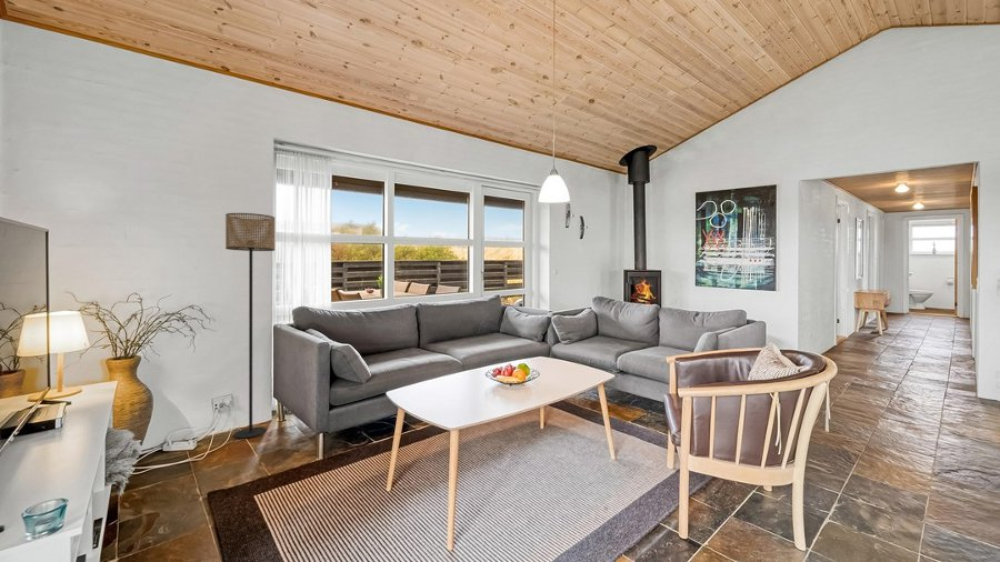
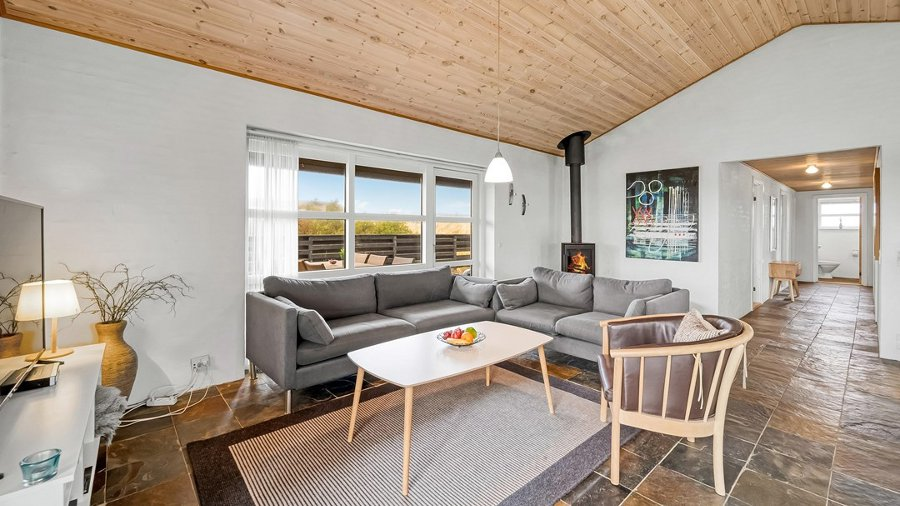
- floor lamp [224,212,276,439]
